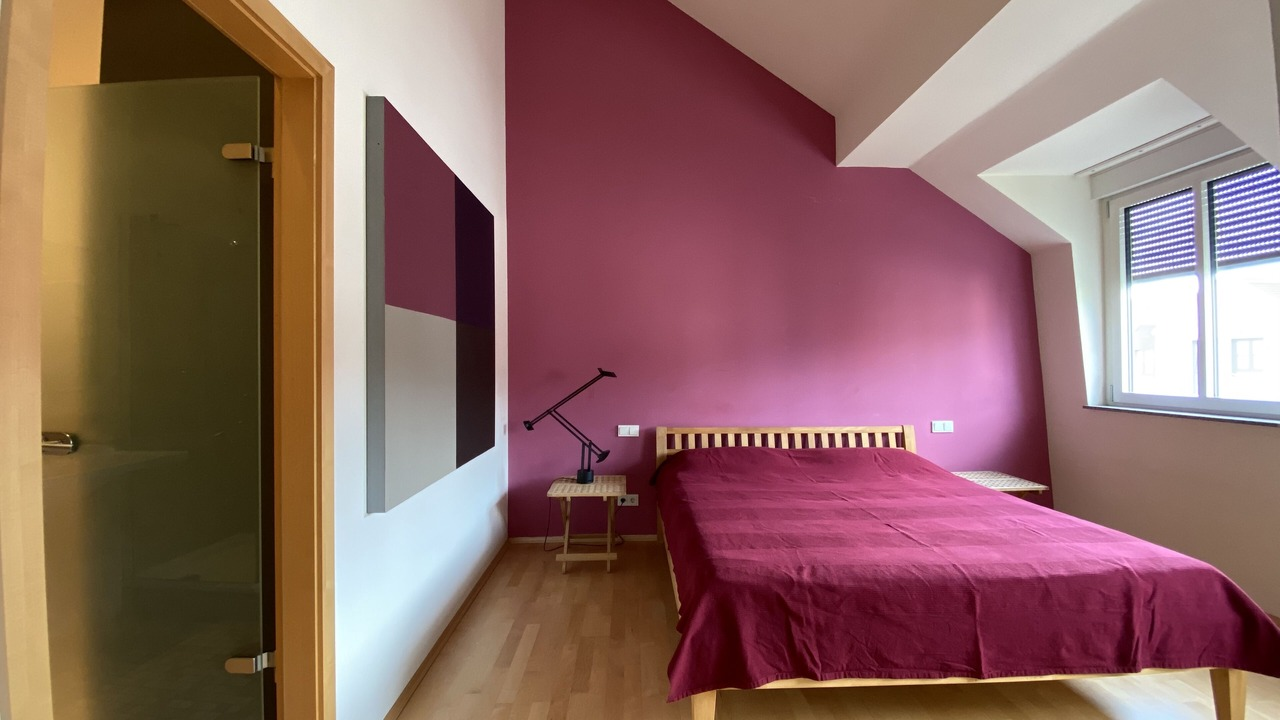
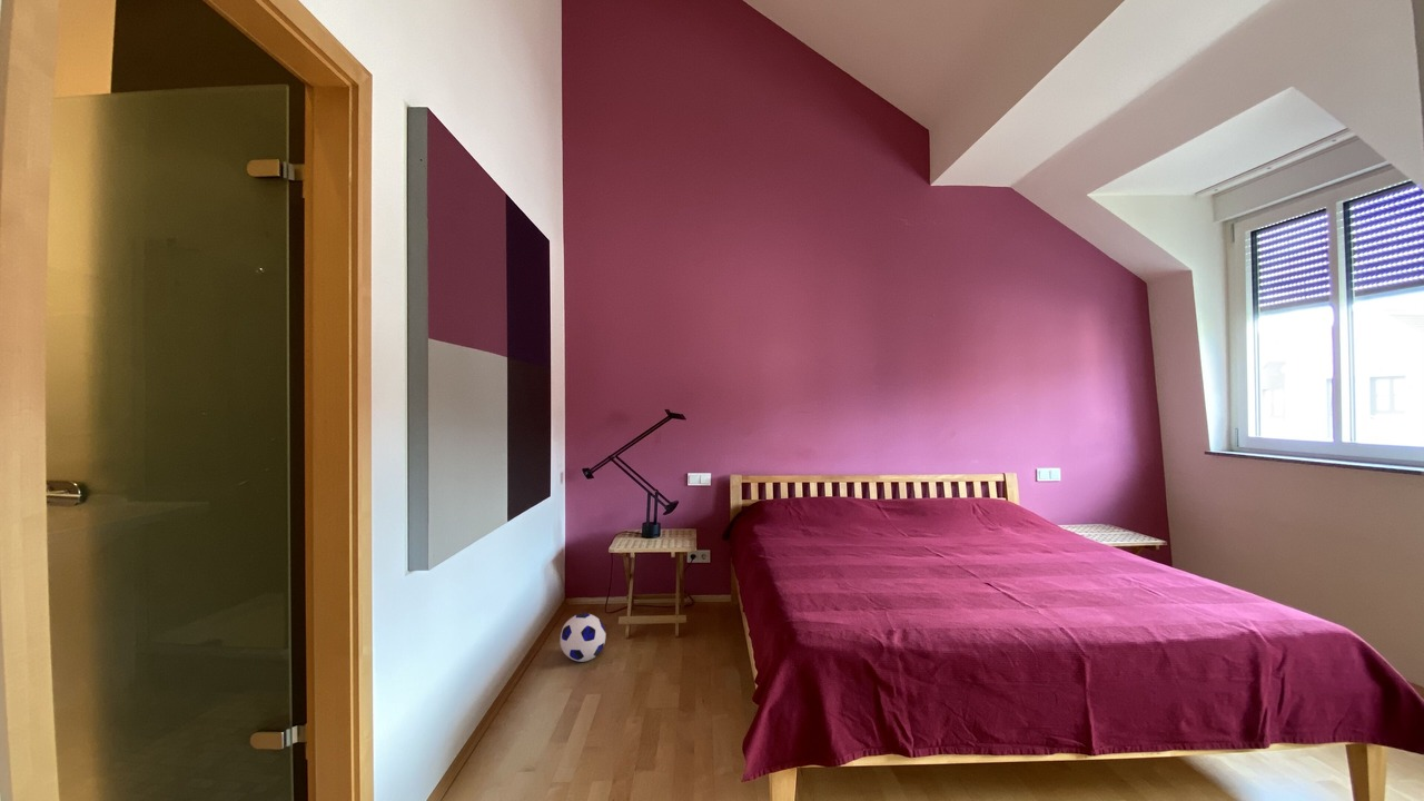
+ soccer ball [560,612,607,663]
